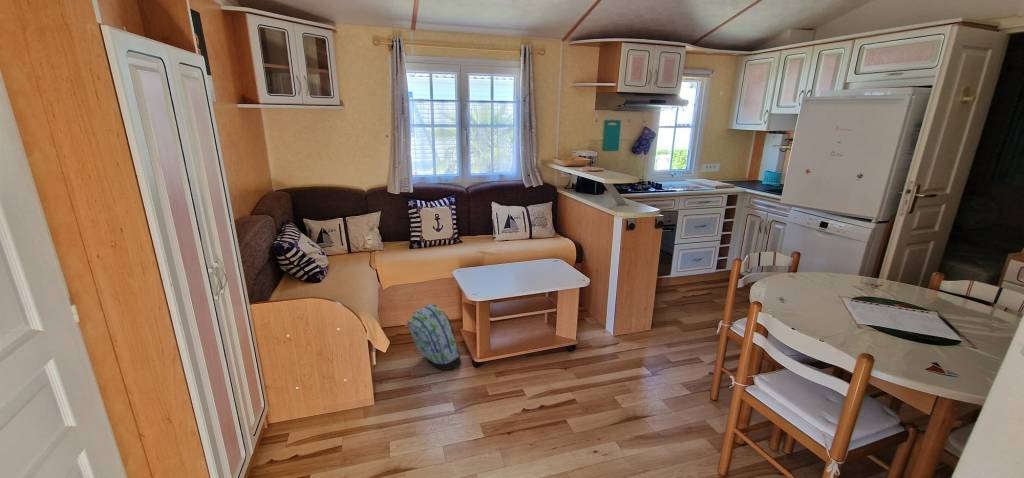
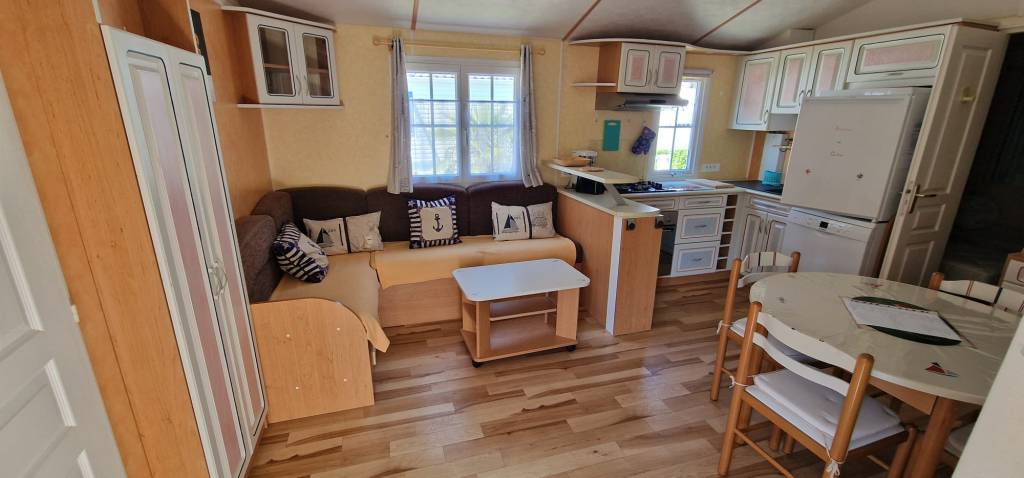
- backpack [406,303,462,371]
